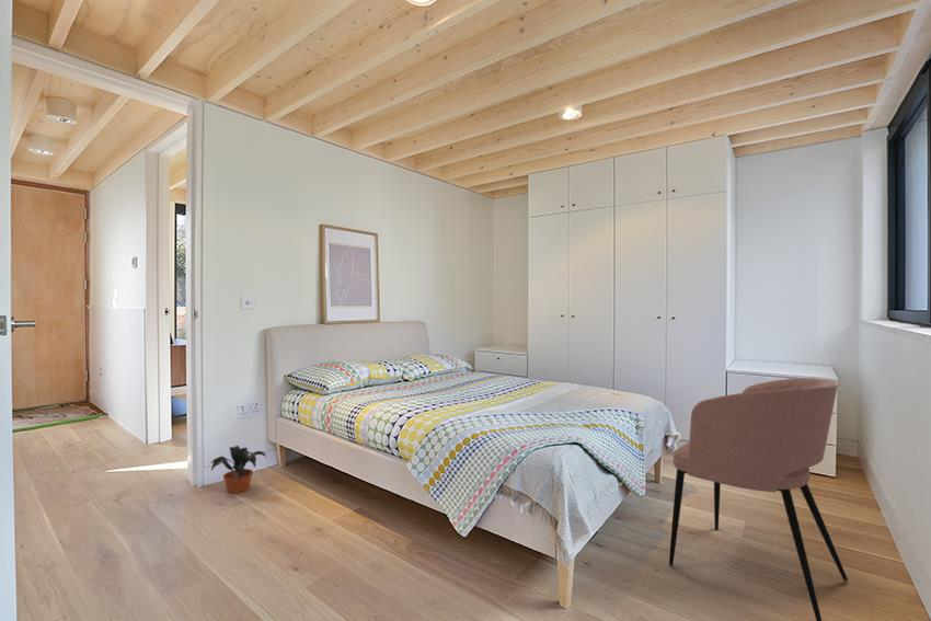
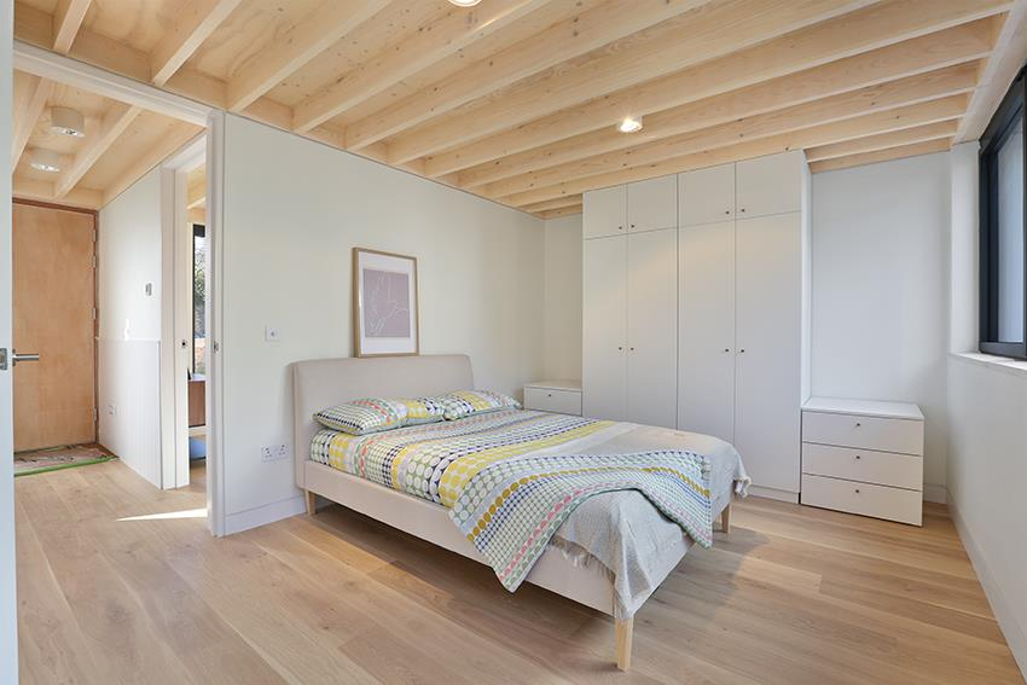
- armchair [668,377,849,621]
- potted plant [209,445,267,494]
